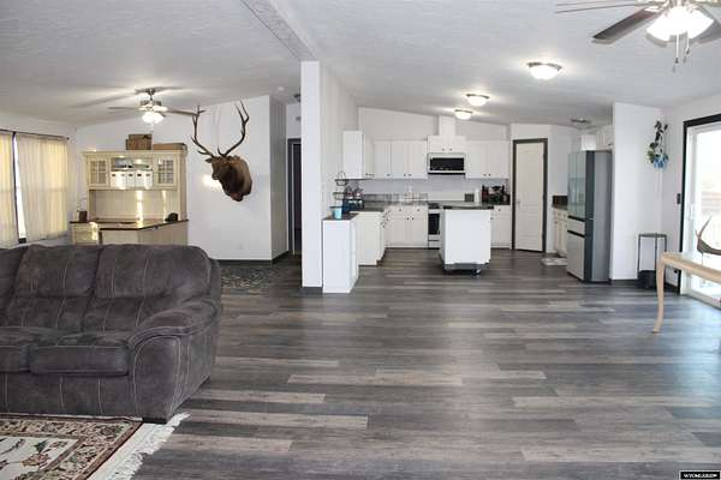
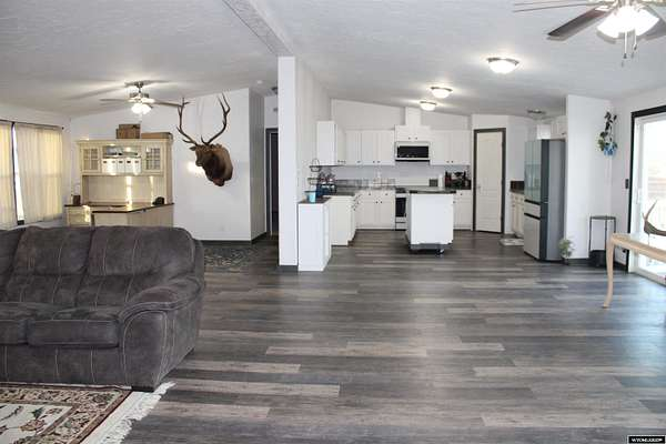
+ potted plant [557,235,577,265]
